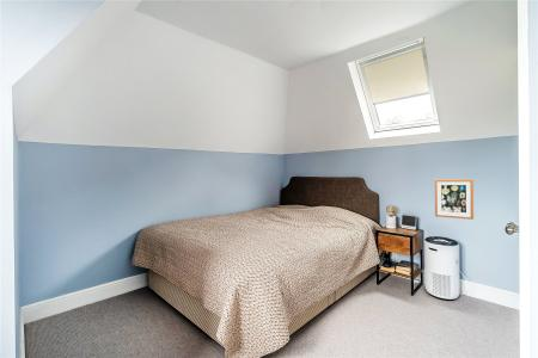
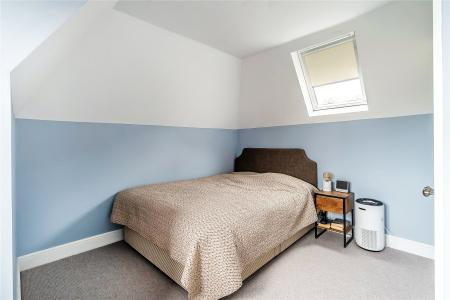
- wall art [434,178,475,221]
